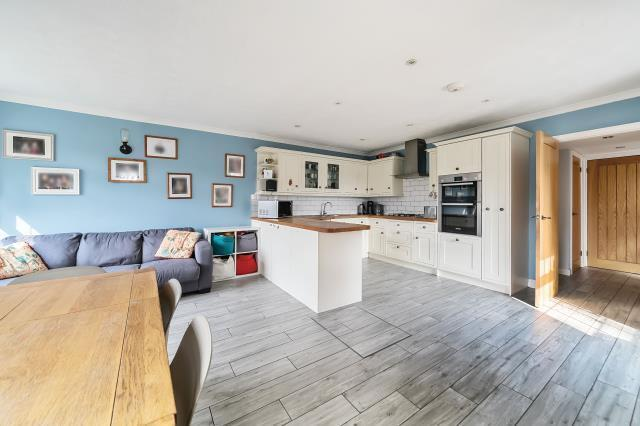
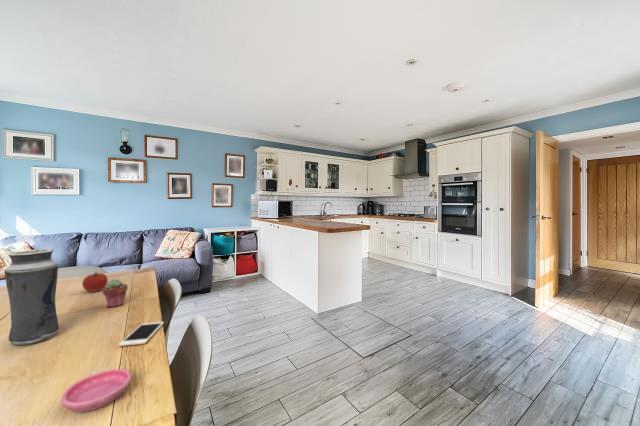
+ saucer [60,368,132,413]
+ vase [3,248,60,346]
+ potted succulent [101,278,128,308]
+ cell phone [118,321,165,347]
+ apple [81,271,109,293]
